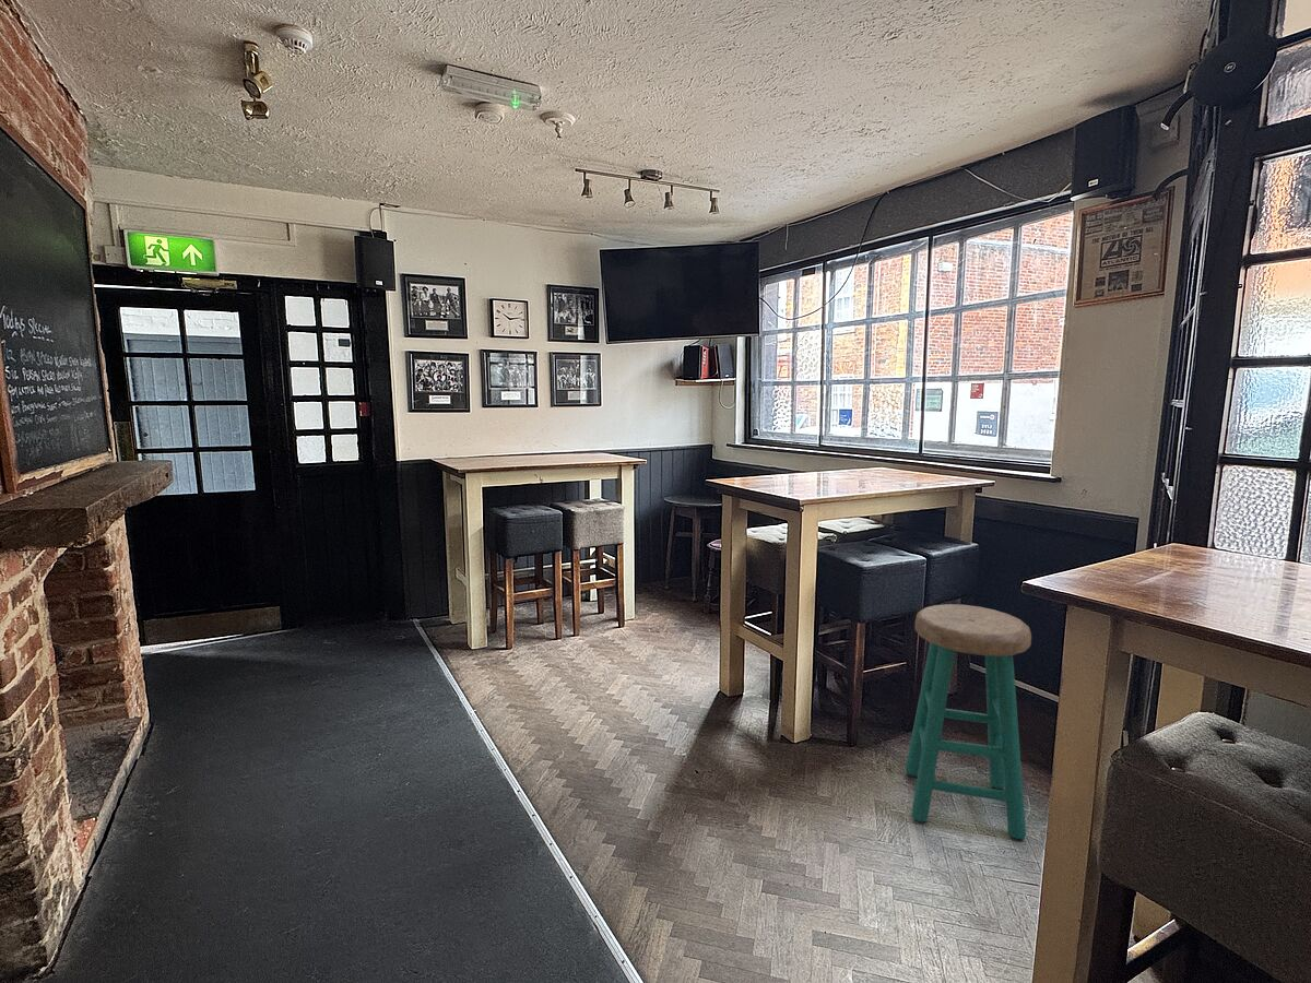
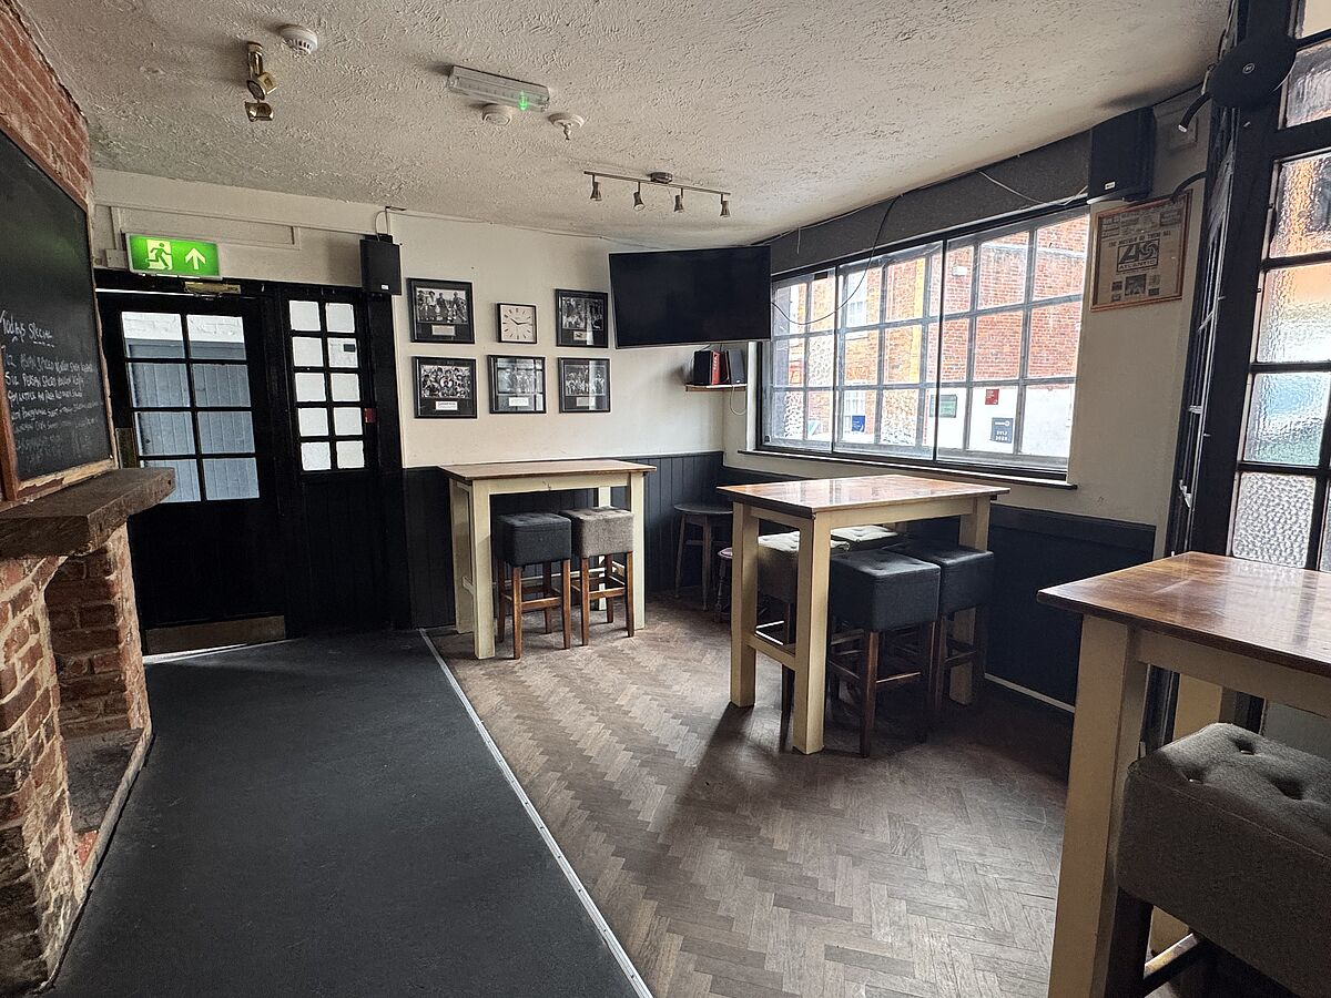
- stool [905,603,1032,840]
